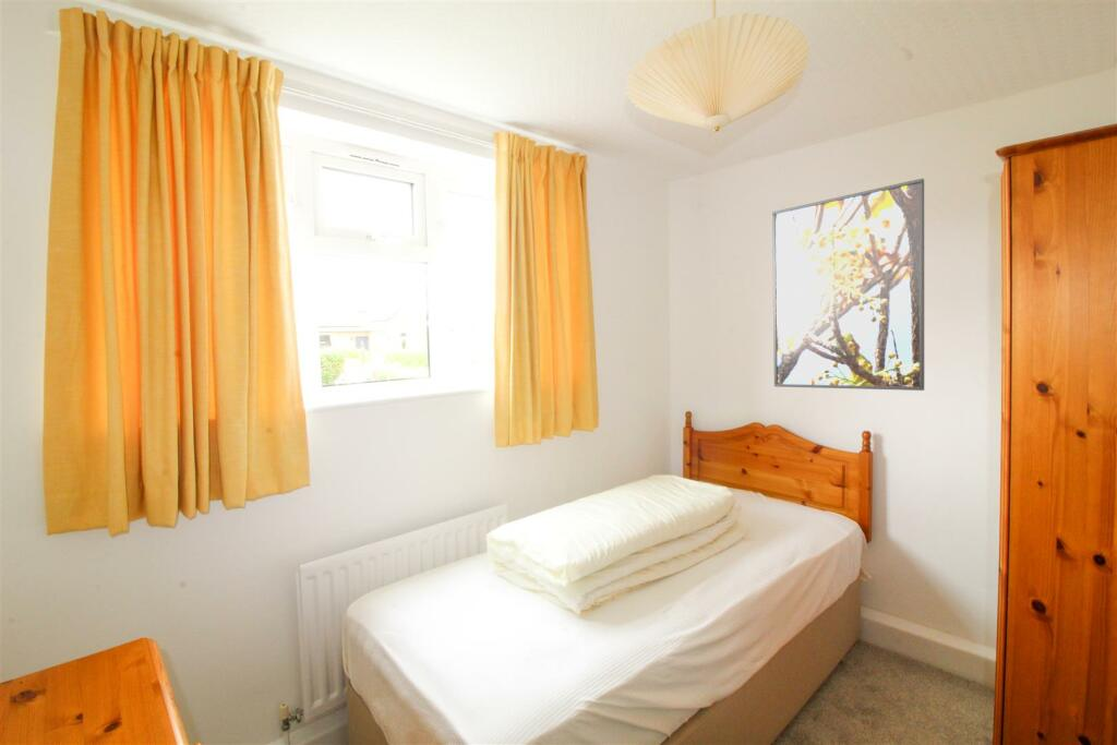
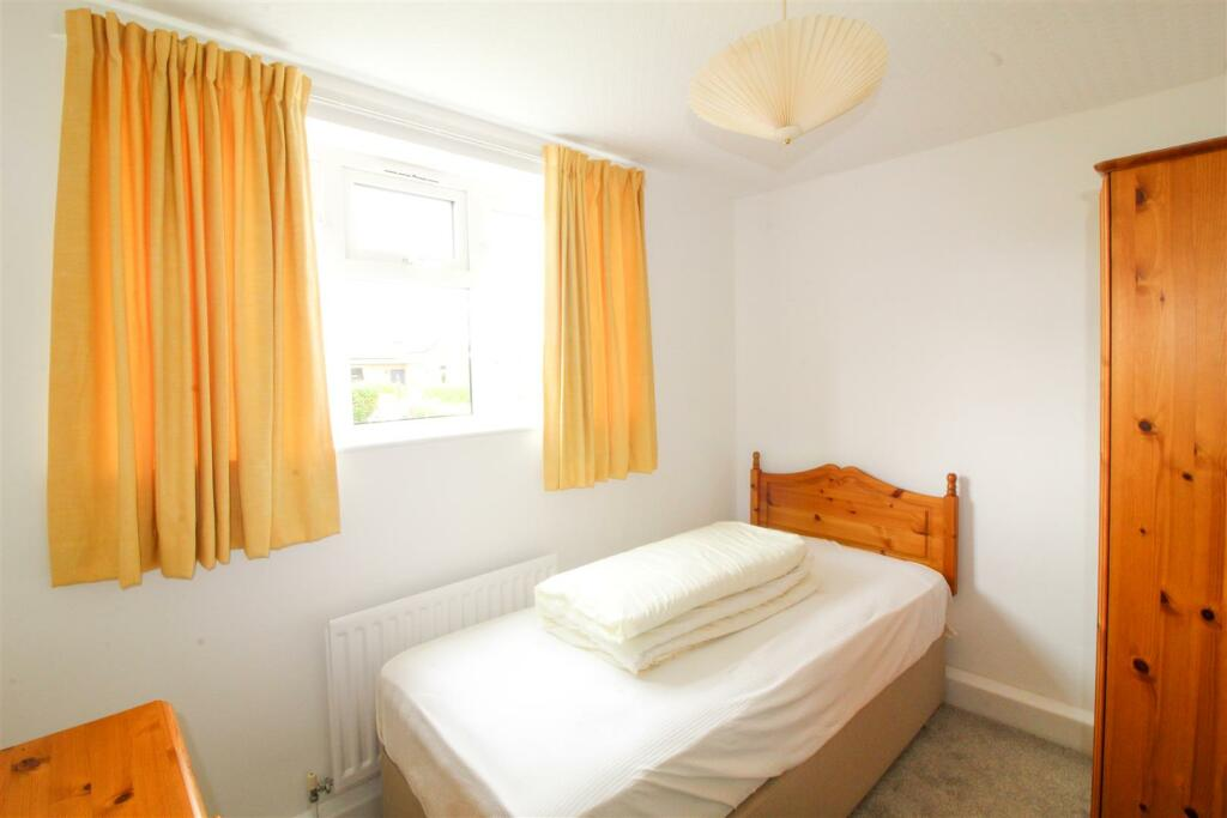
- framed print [771,178,925,392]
